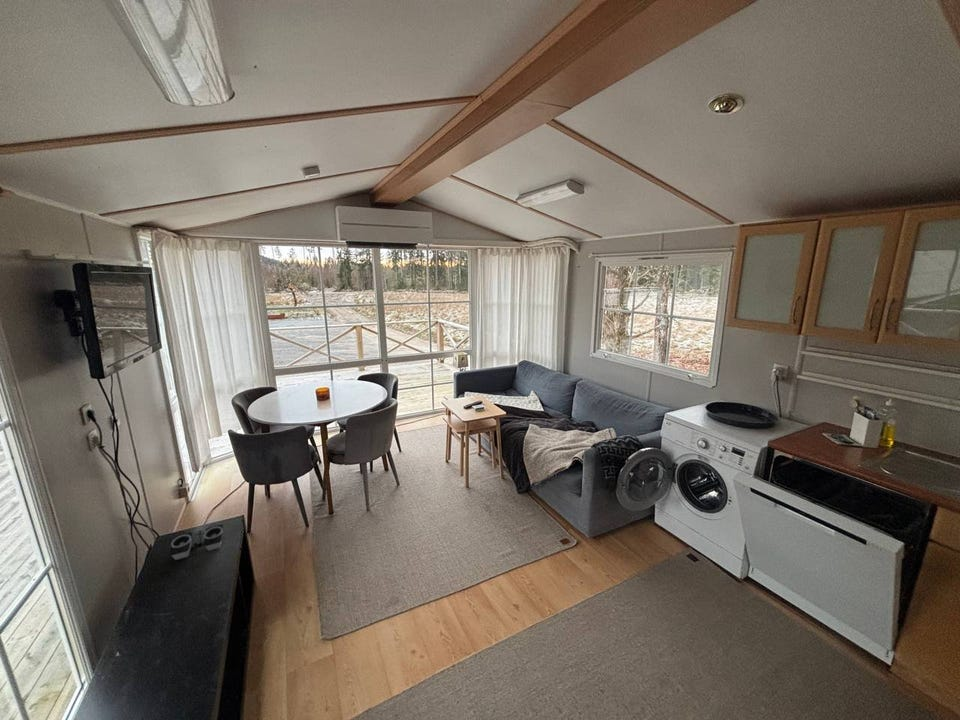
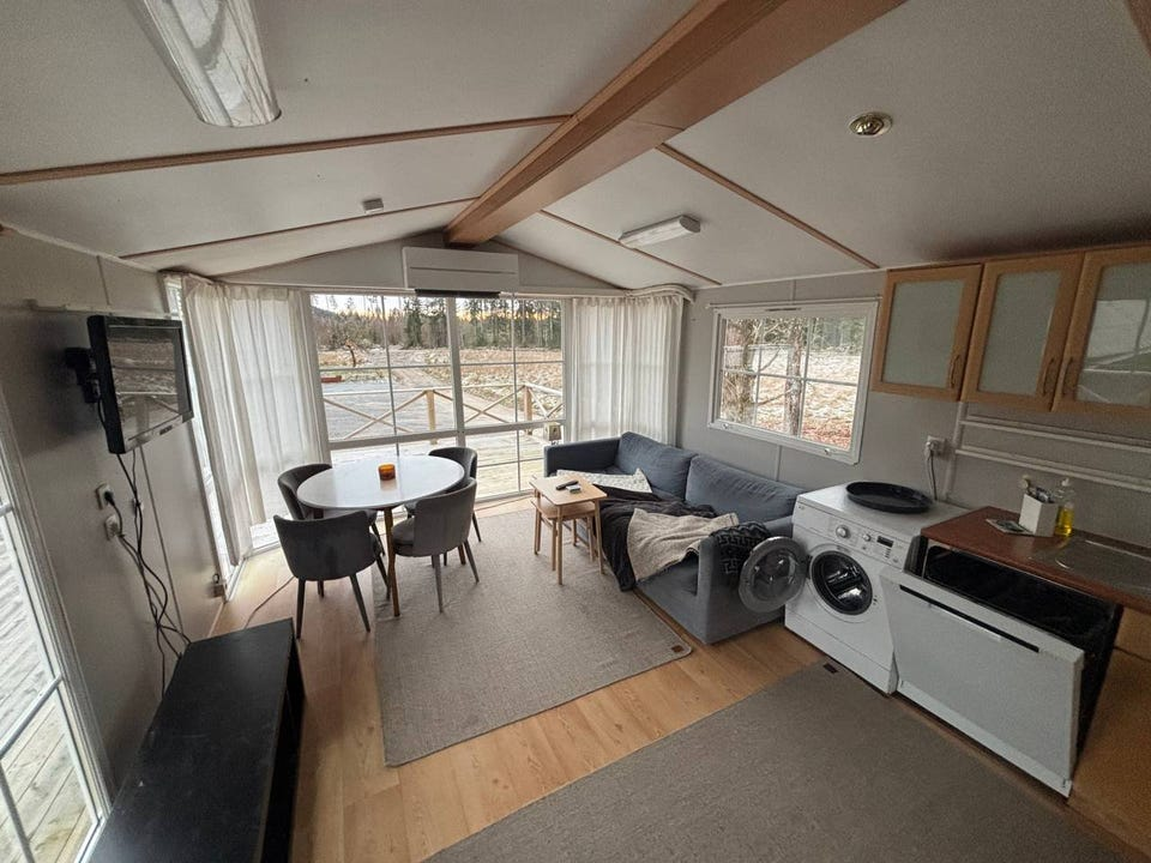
- stereo [169,523,224,561]
